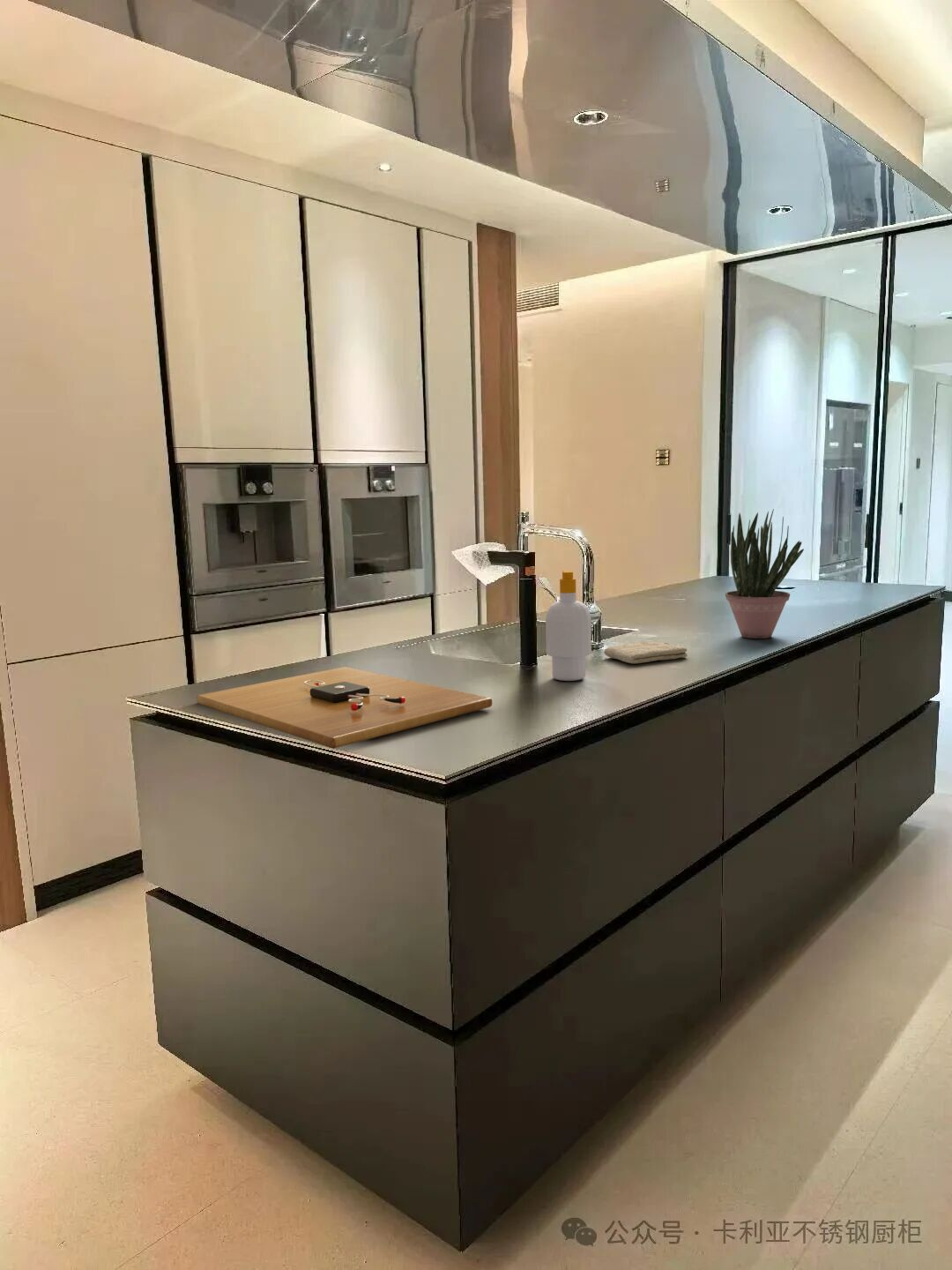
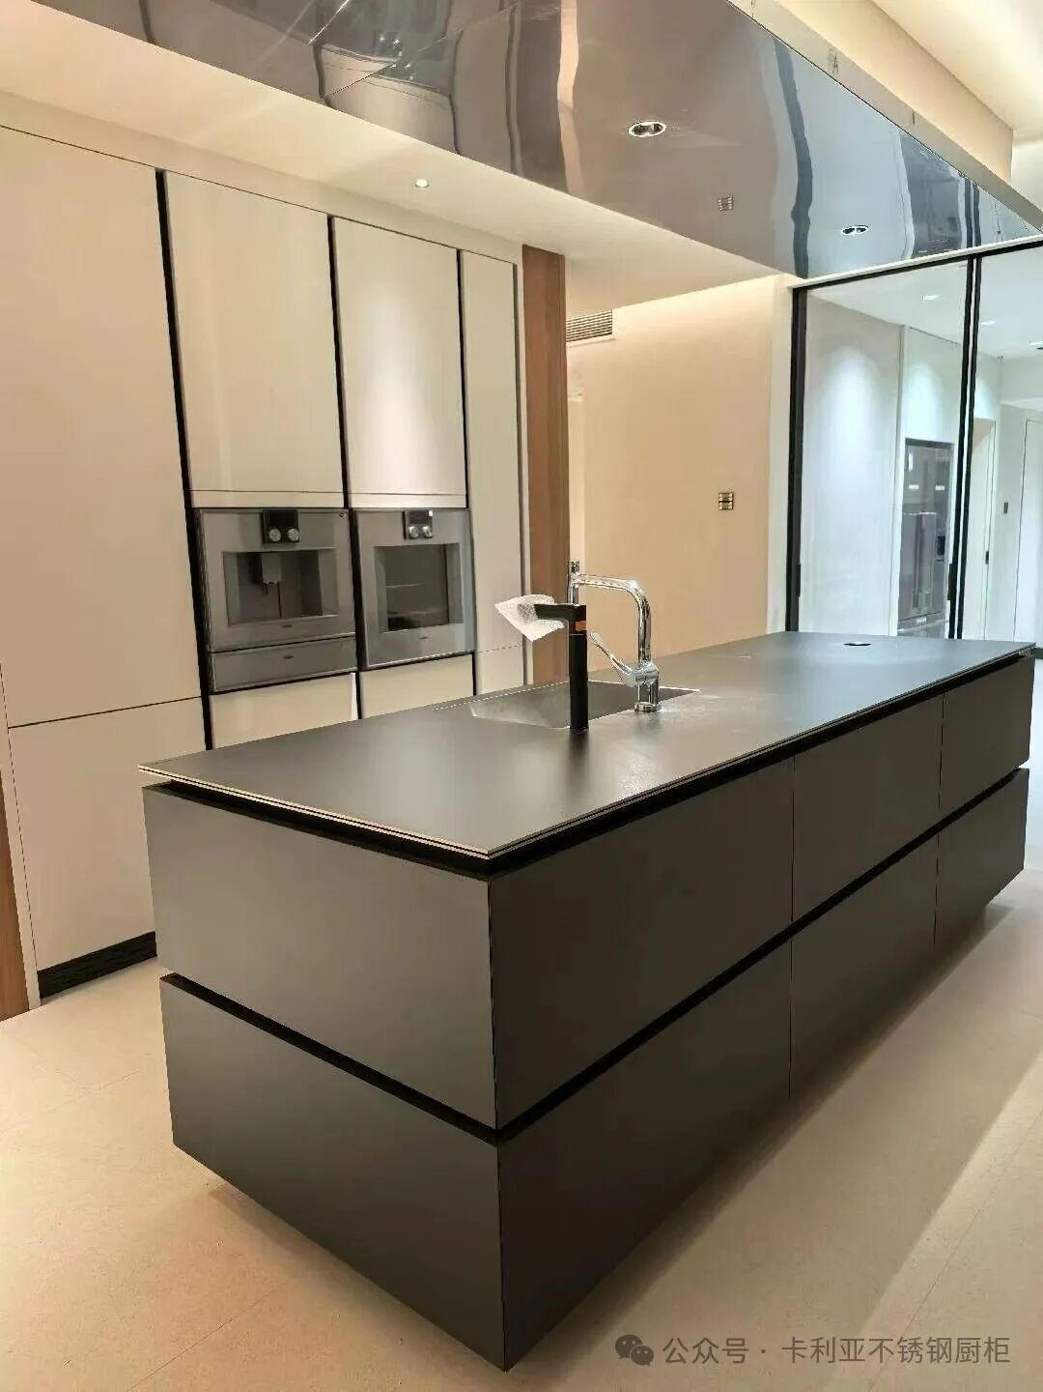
- washcloth [603,640,688,664]
- cutting board [196,666,493,750]
- potted plant [725,508,805,639]
- soap bottle [545,570,592,682]
